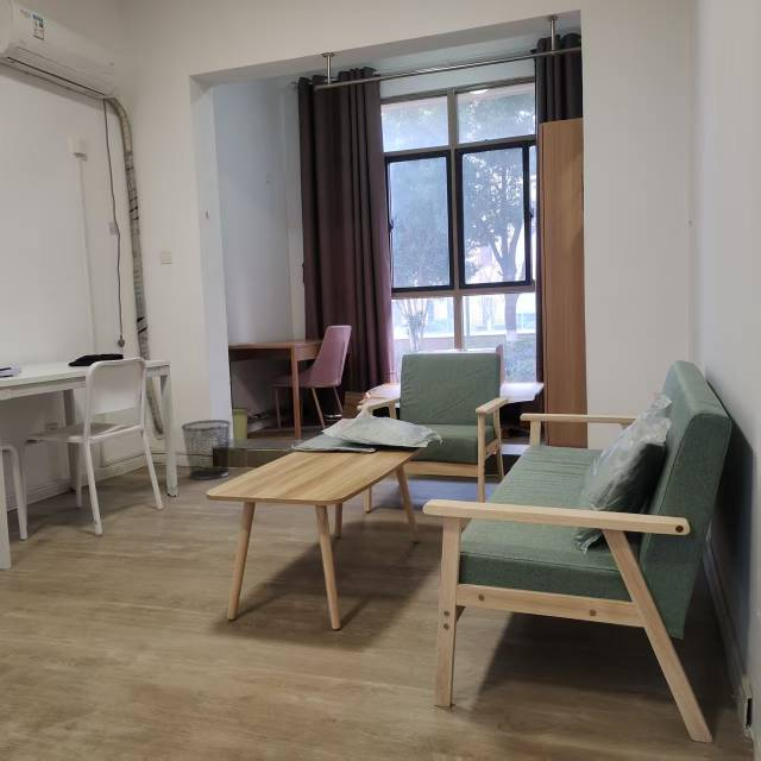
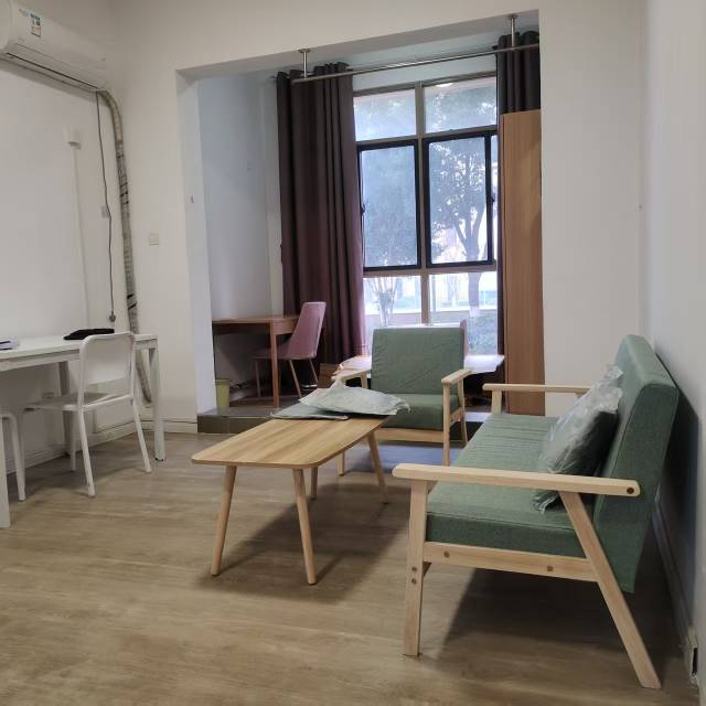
- waste bin [180,419,232,482]
